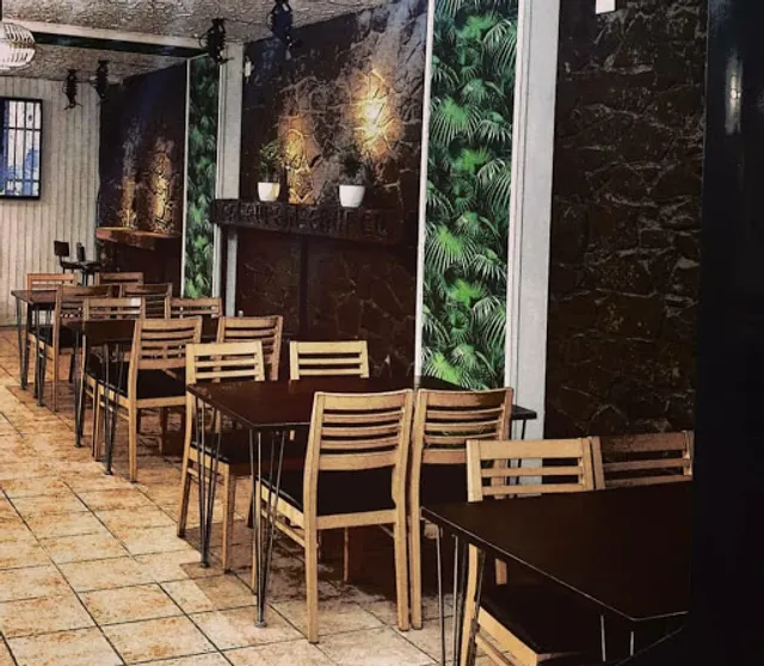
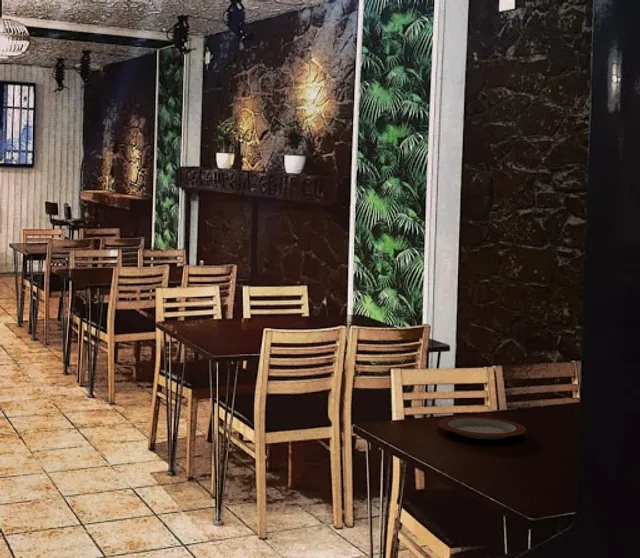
+ plate [437,416,527,440]
